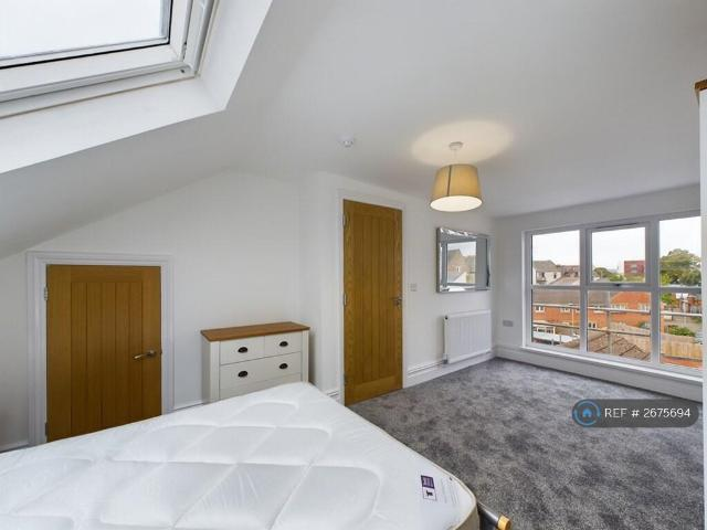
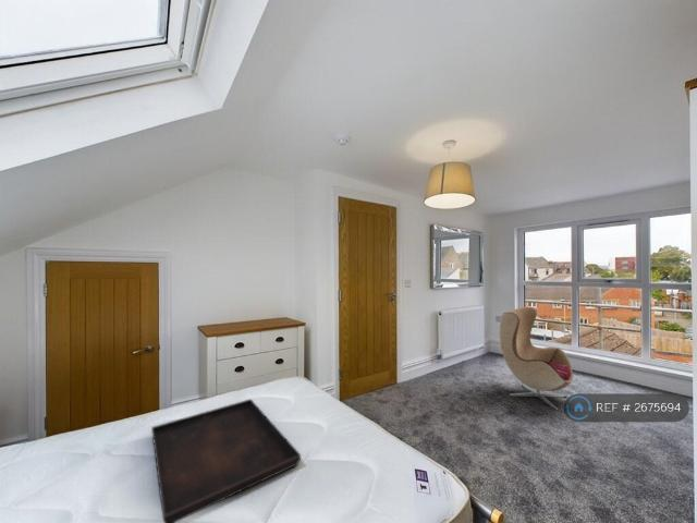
+ armchair [499,305,574,411]
+ serving tray [150,398,302,523]
